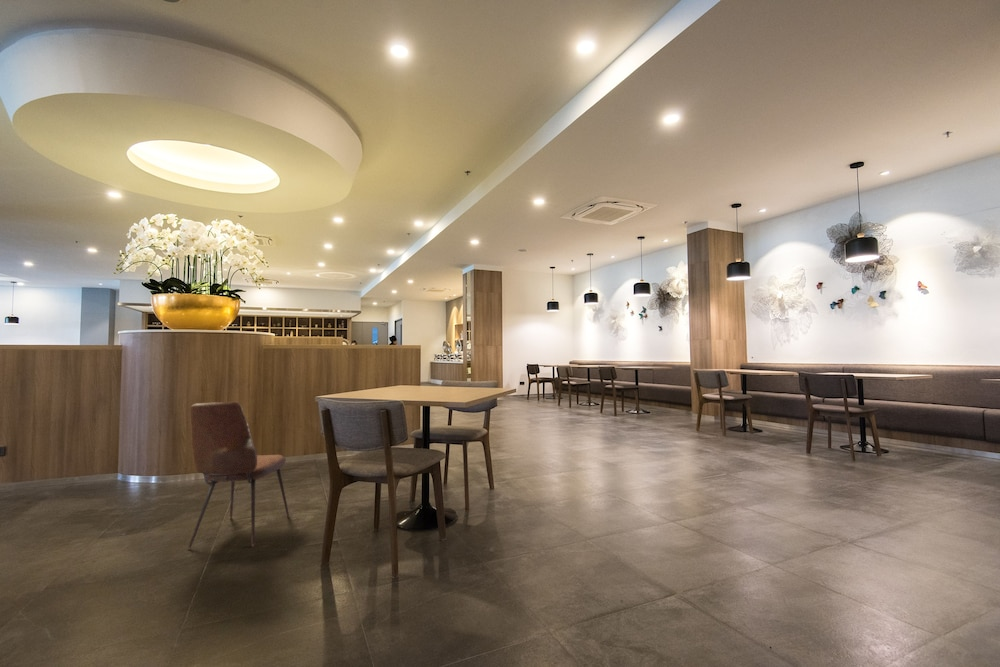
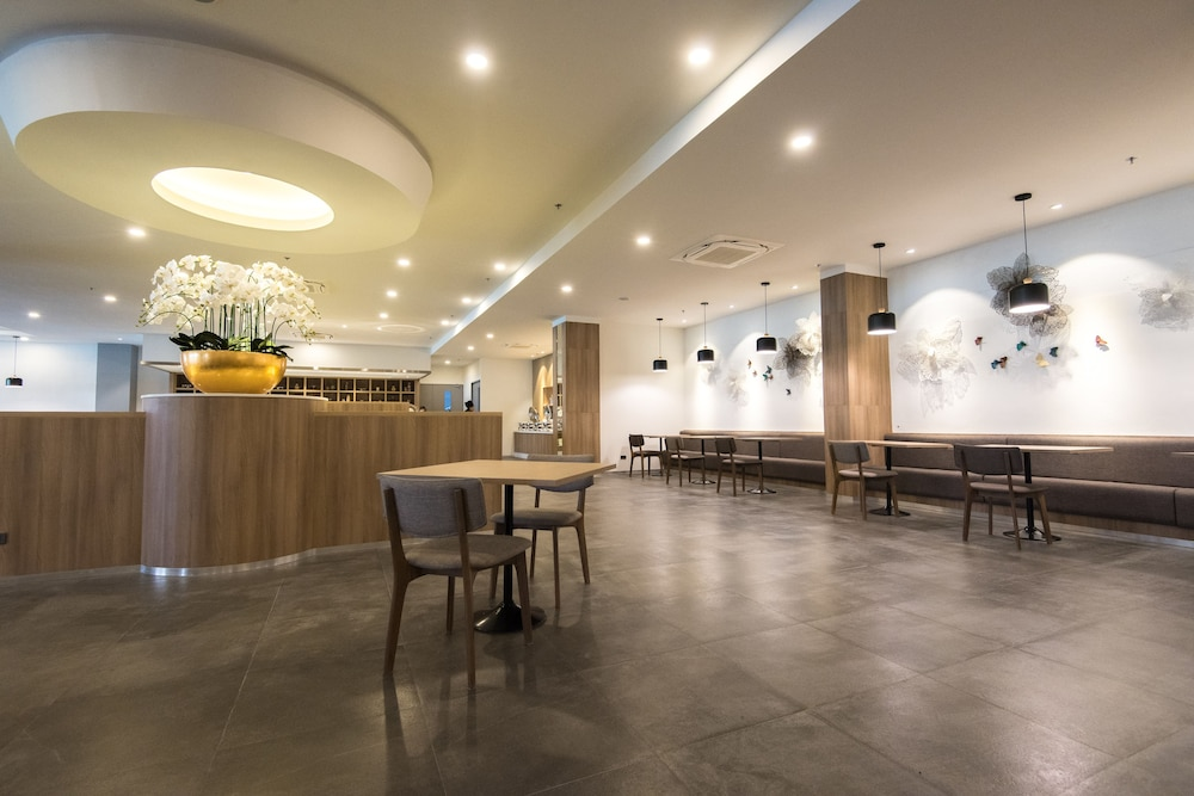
- dining chair [187,401,290,551]
